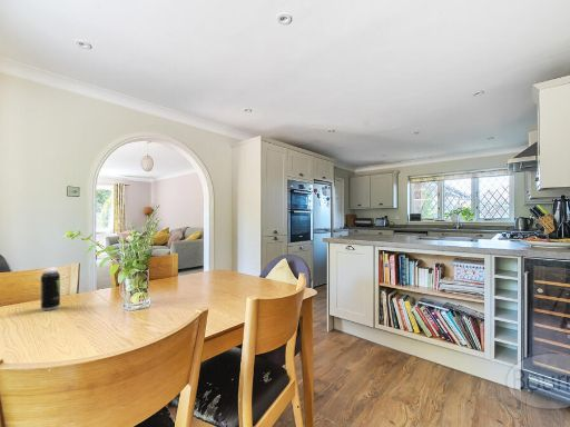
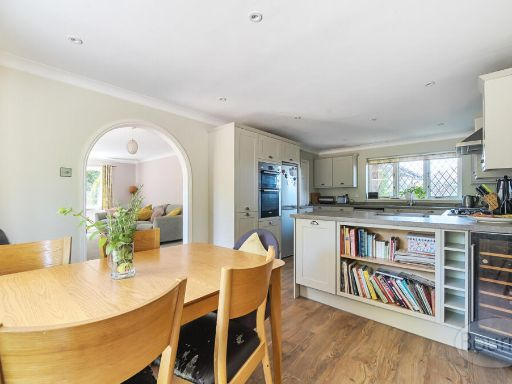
- beverage can [40,269,61,311]
